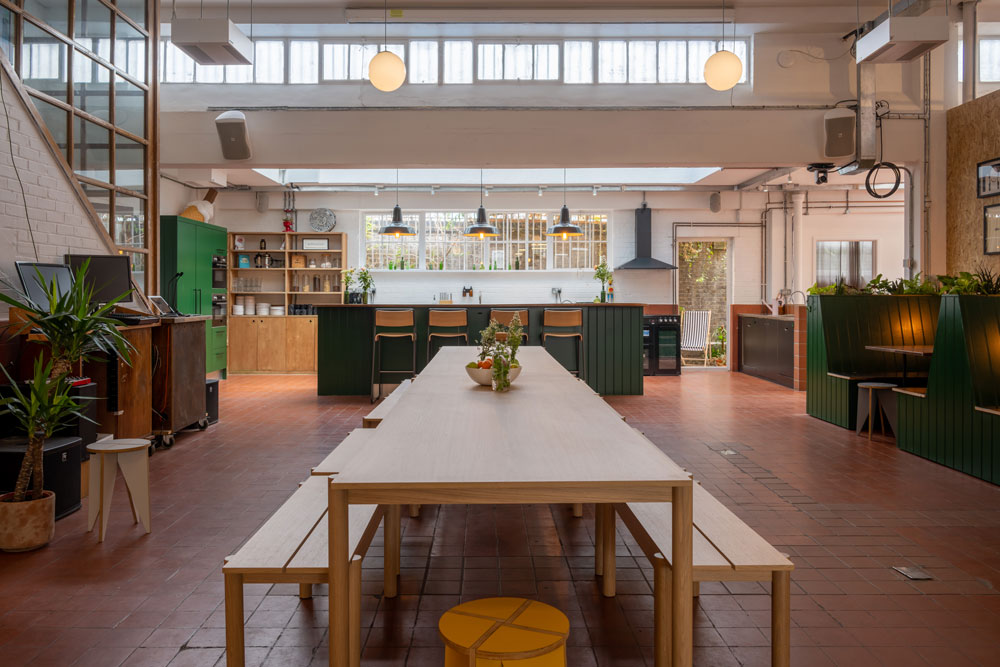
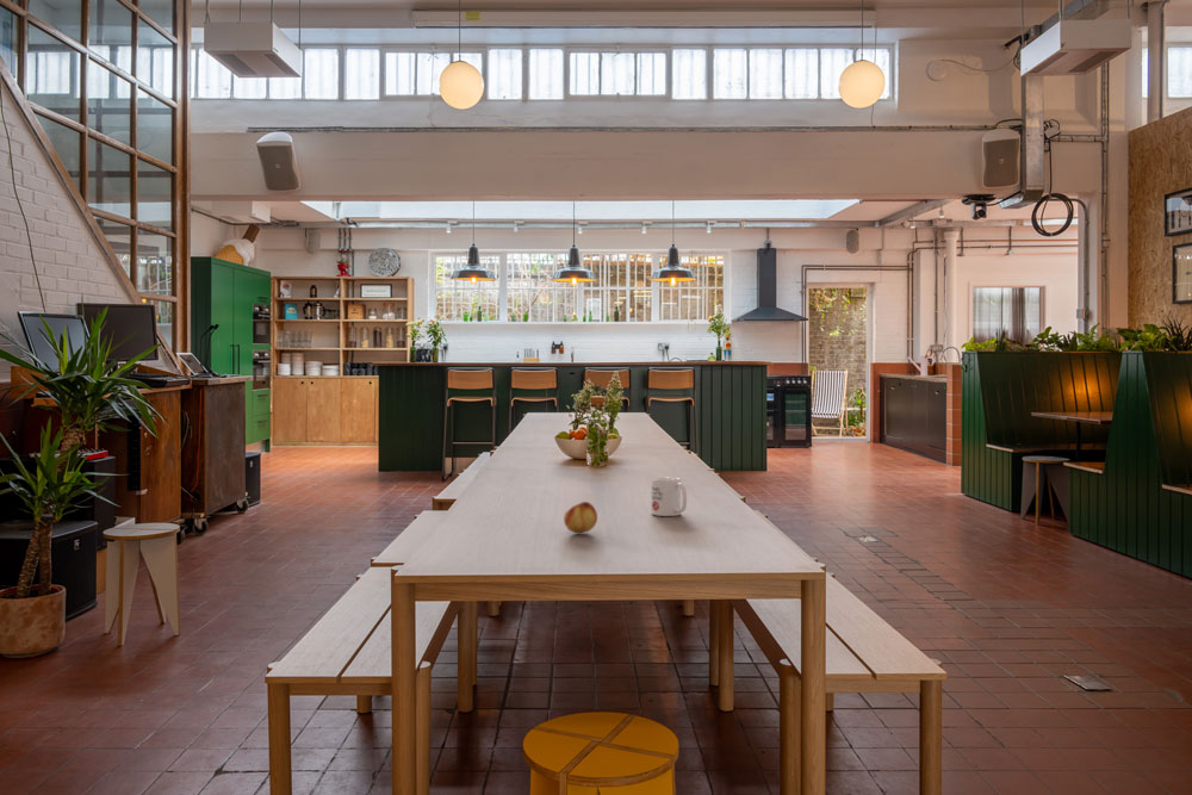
+ mug [650,476,688,517]
+ fruit [563,501,598,534]
